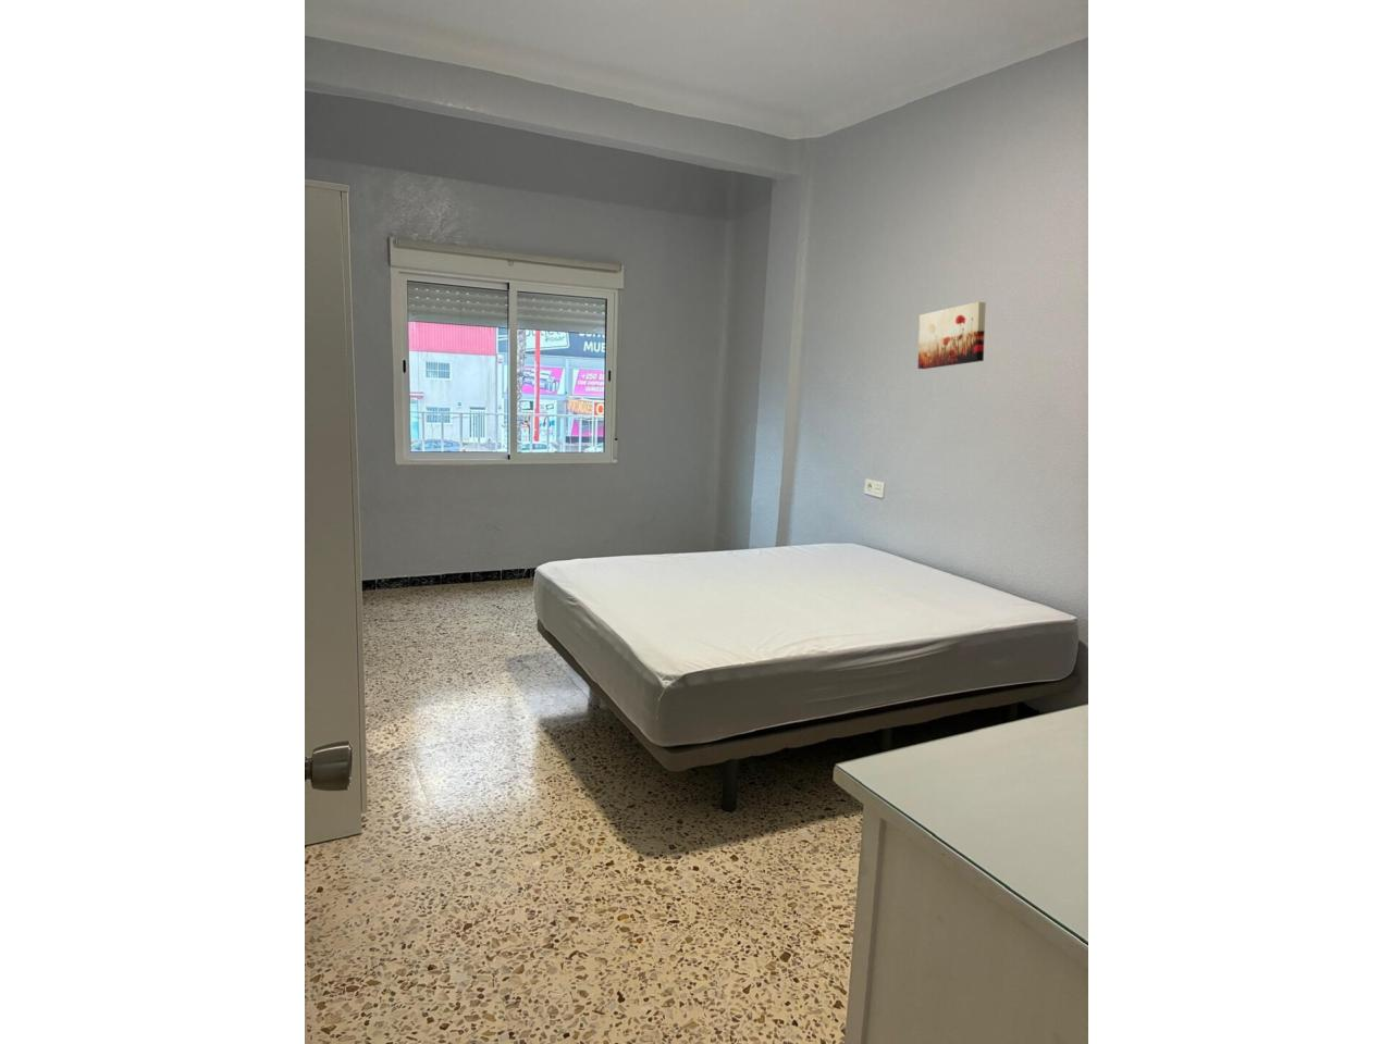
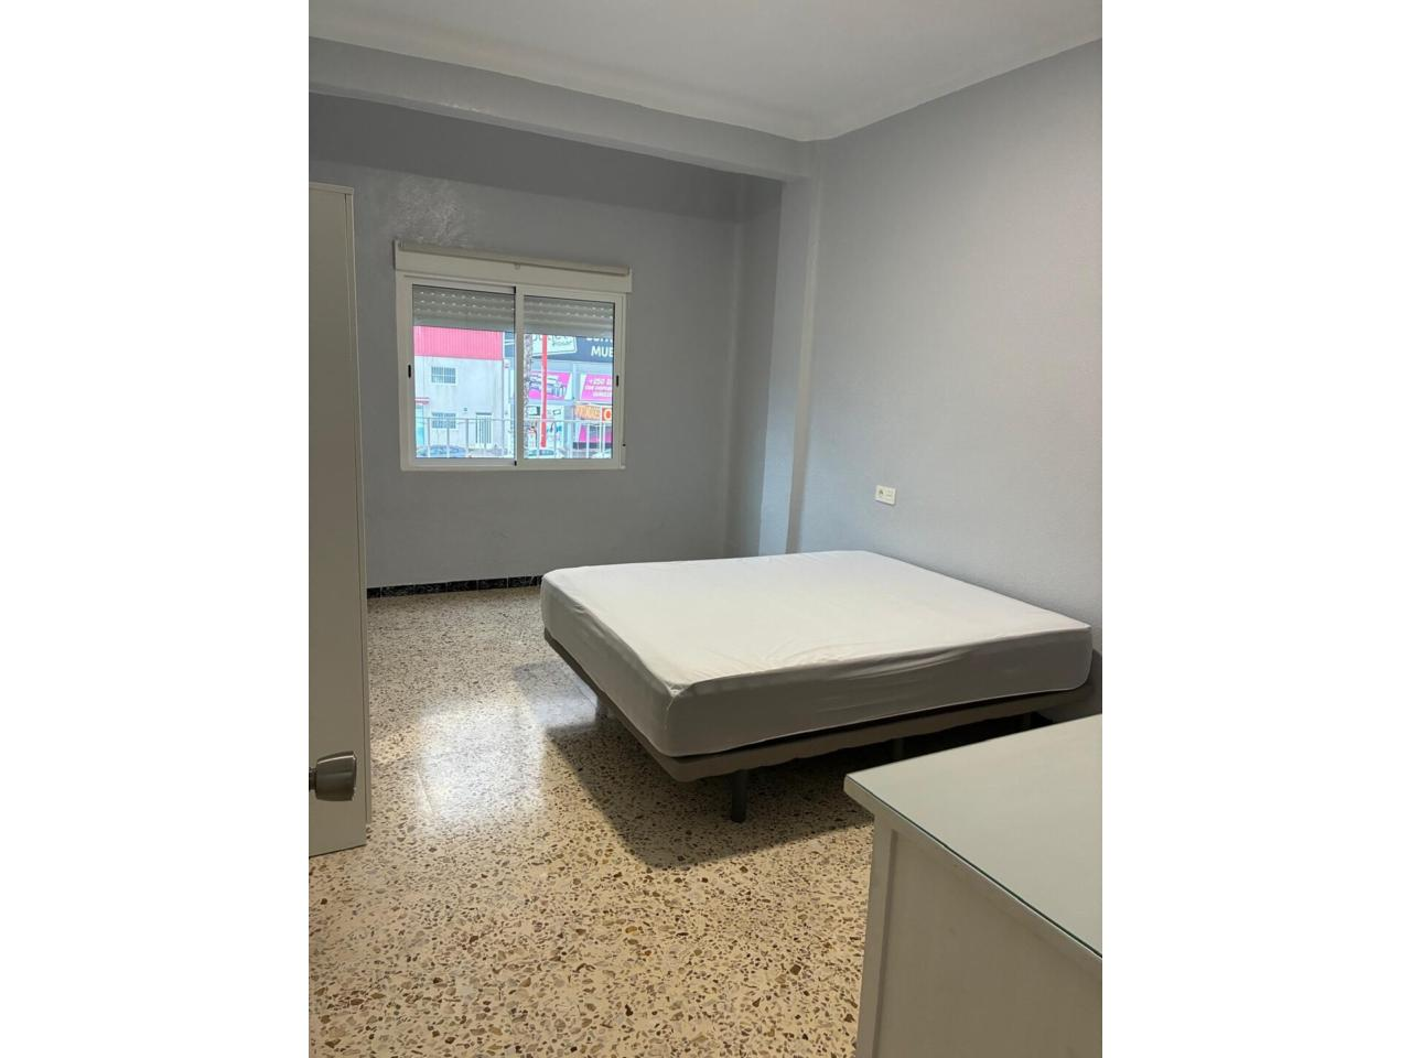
- wall art [917,302,987,370]
